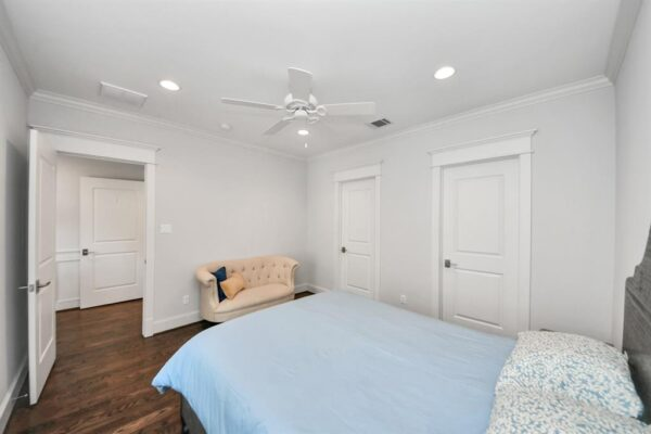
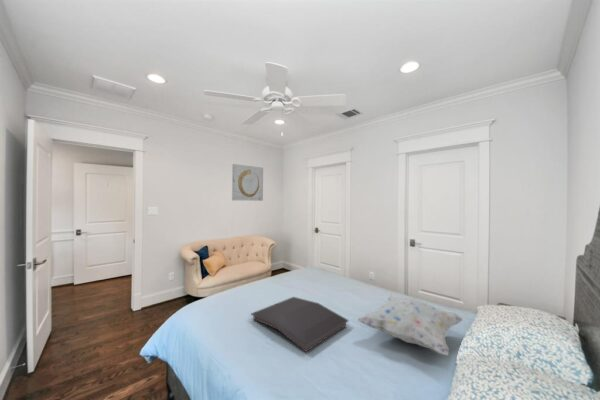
+ decorative pillow [357,295,464,356]
+ wall art [231,163,264,202]
+ serving tray [250,296,349,353]
